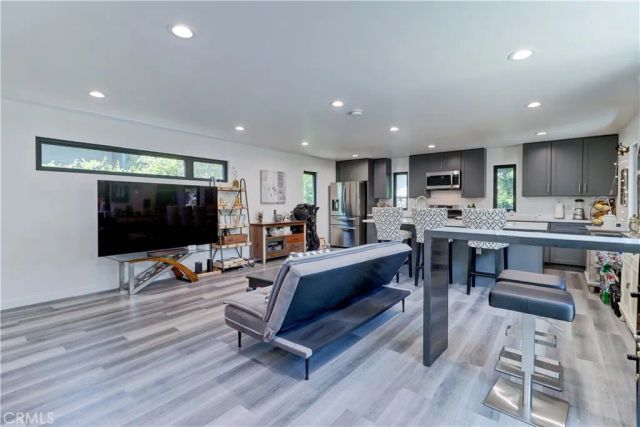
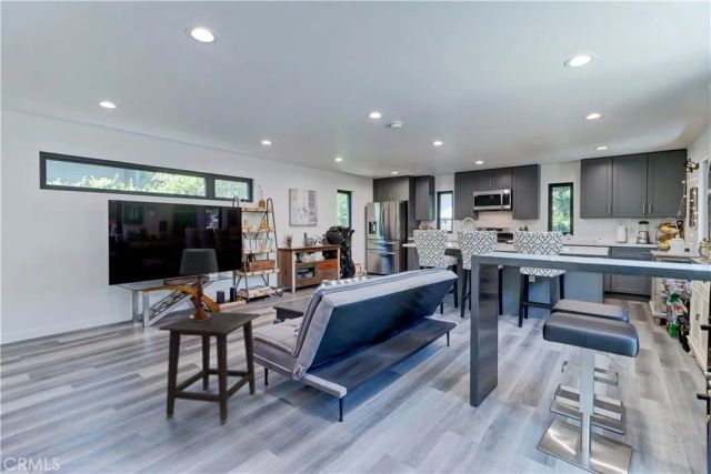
+ table lamp [179,248,220,321]
+ side table [158,311,261,424]
